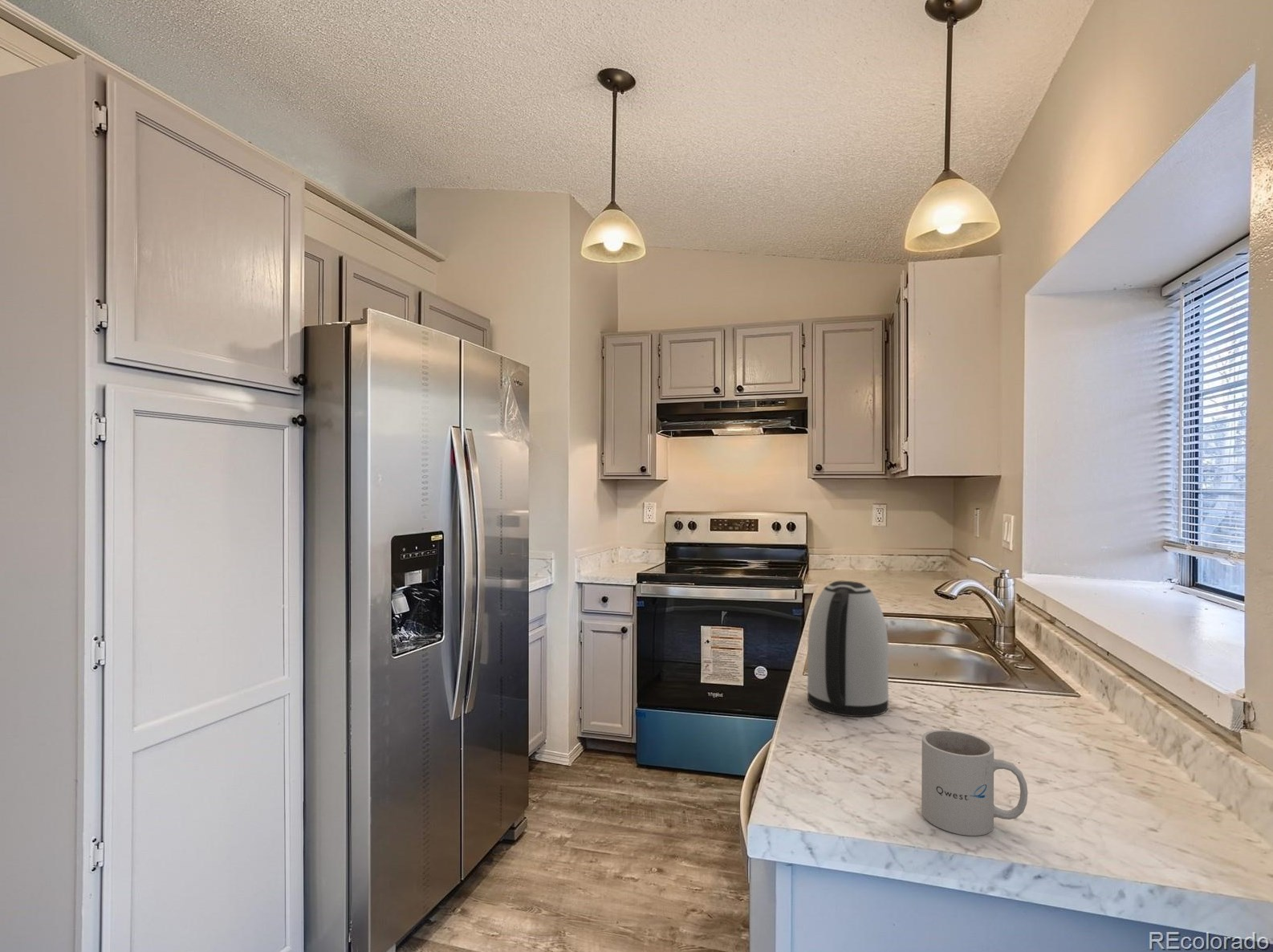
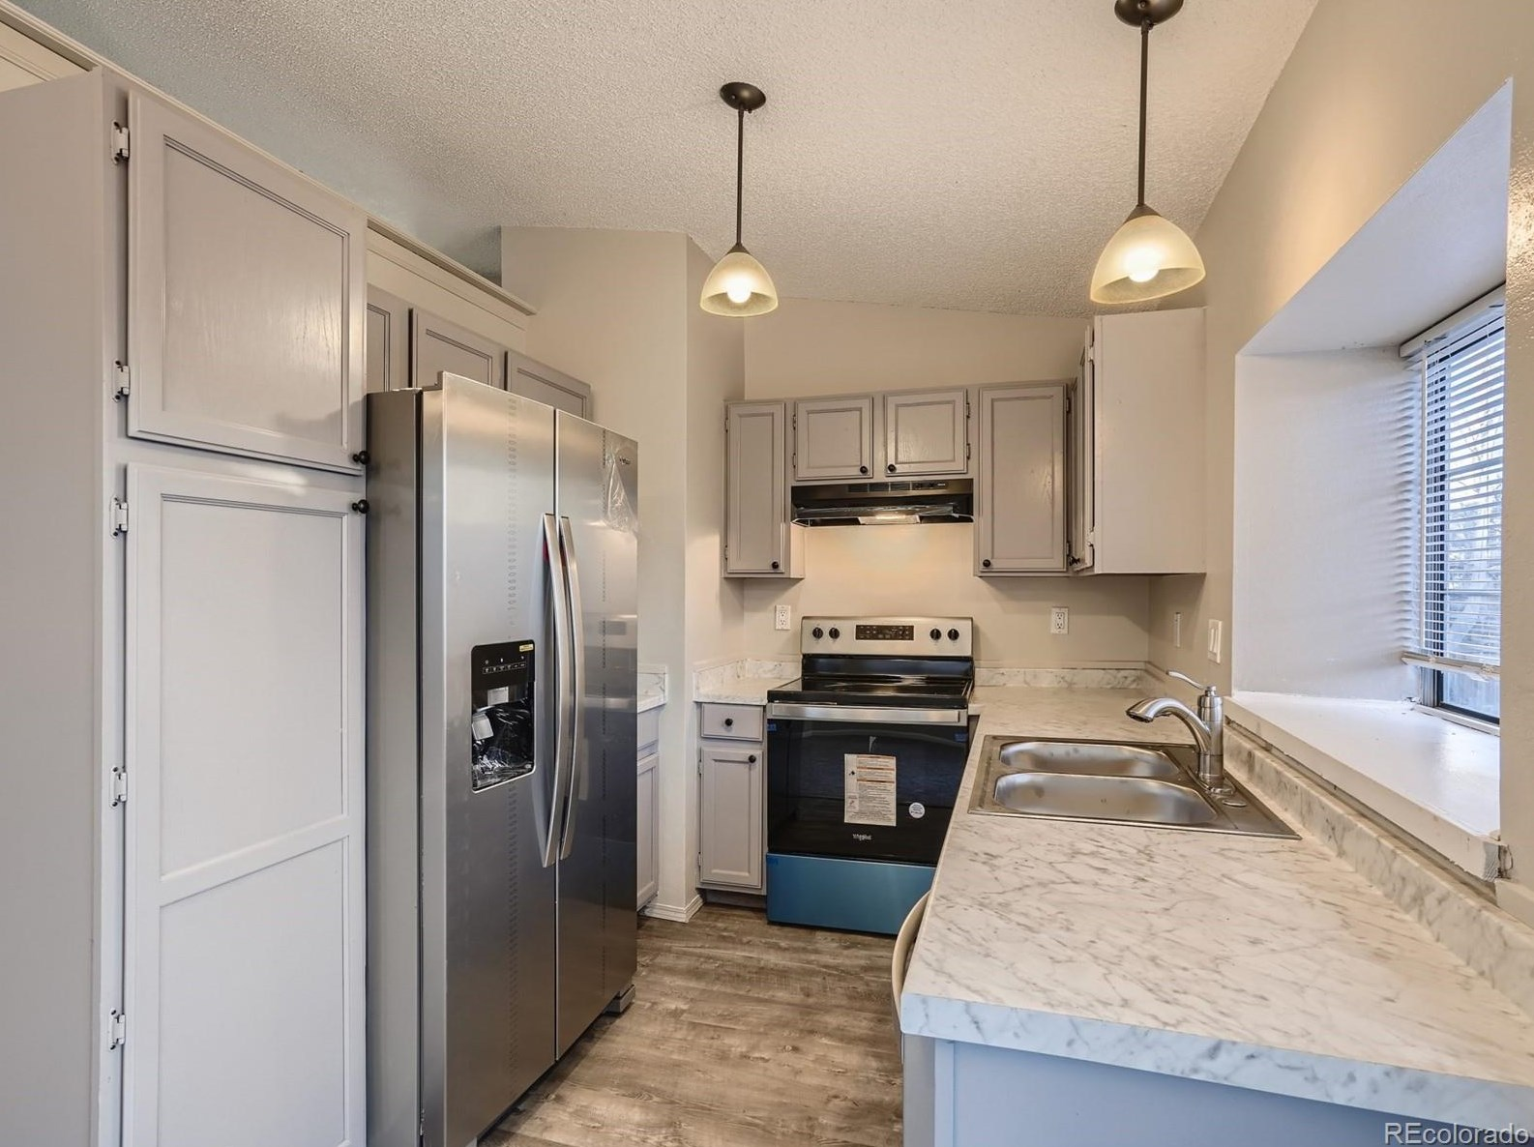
- kettle [806,580,890,718]
- mug [921,729,1028,836]
